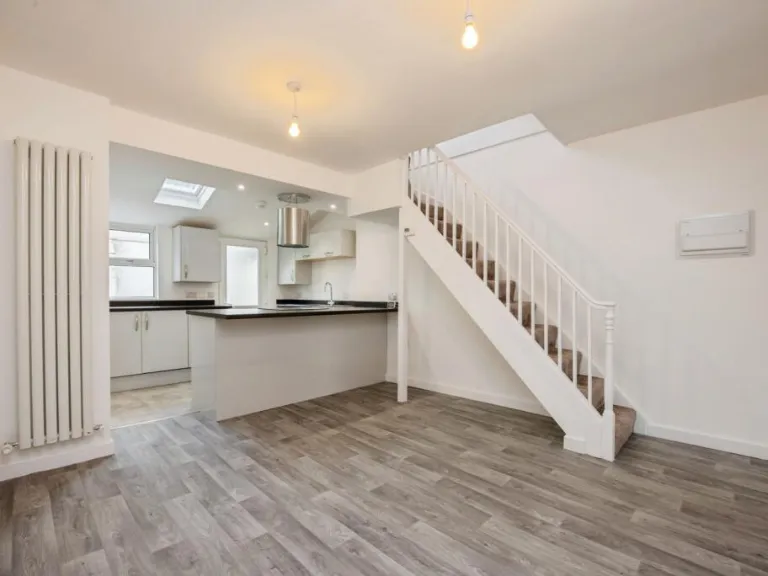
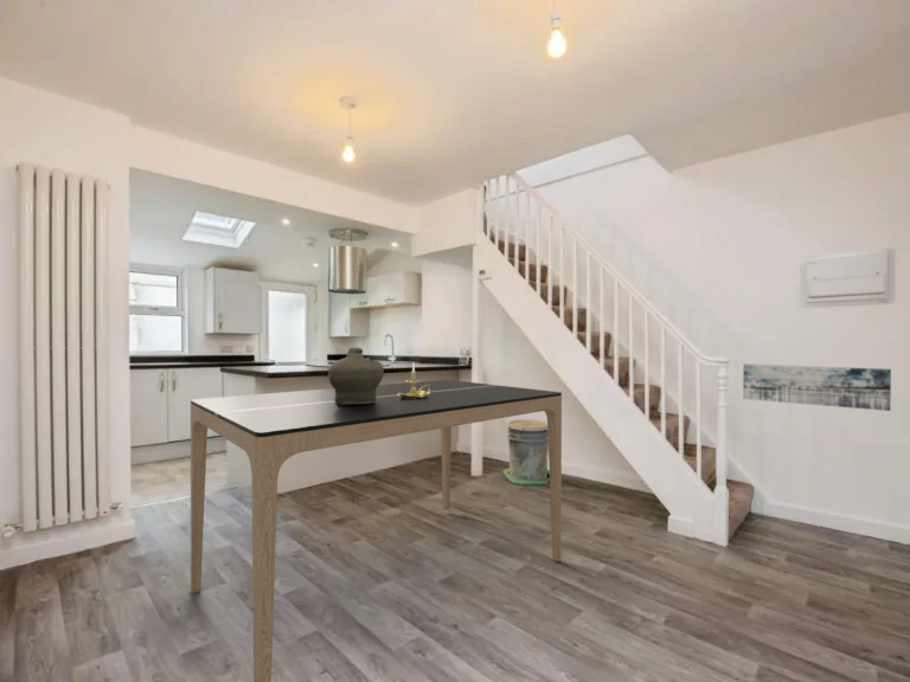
+ dining table [190,379,563,682]
+ wall art [742,362,892,412]
+ candle holder [397,363,430,399]
+ jar [327,347,385,405]
+ bucket [501,418,550,487]
